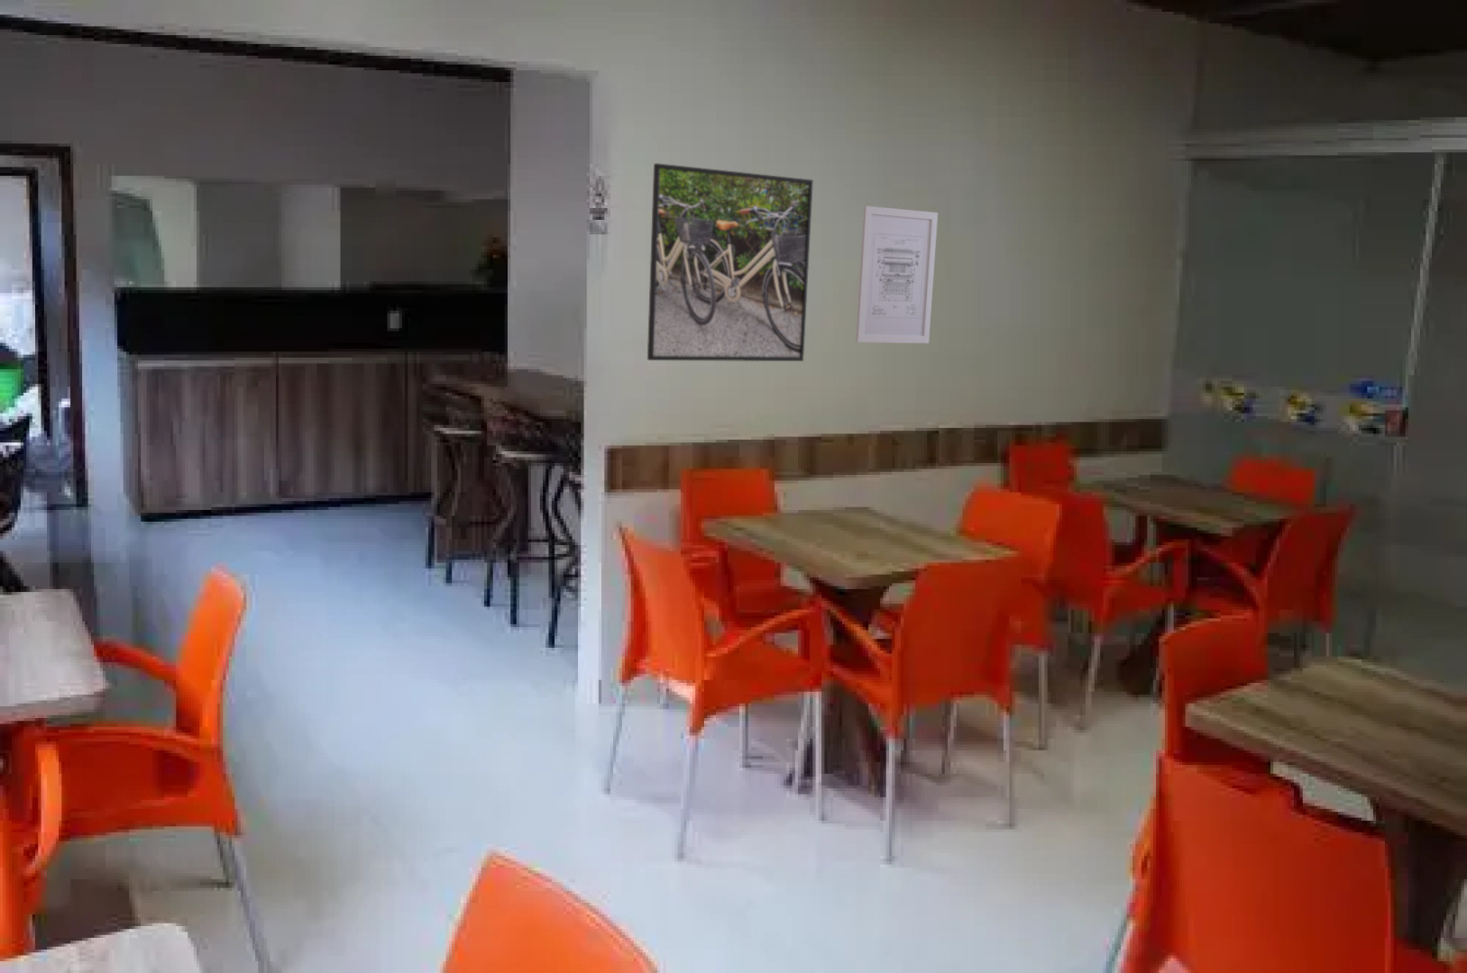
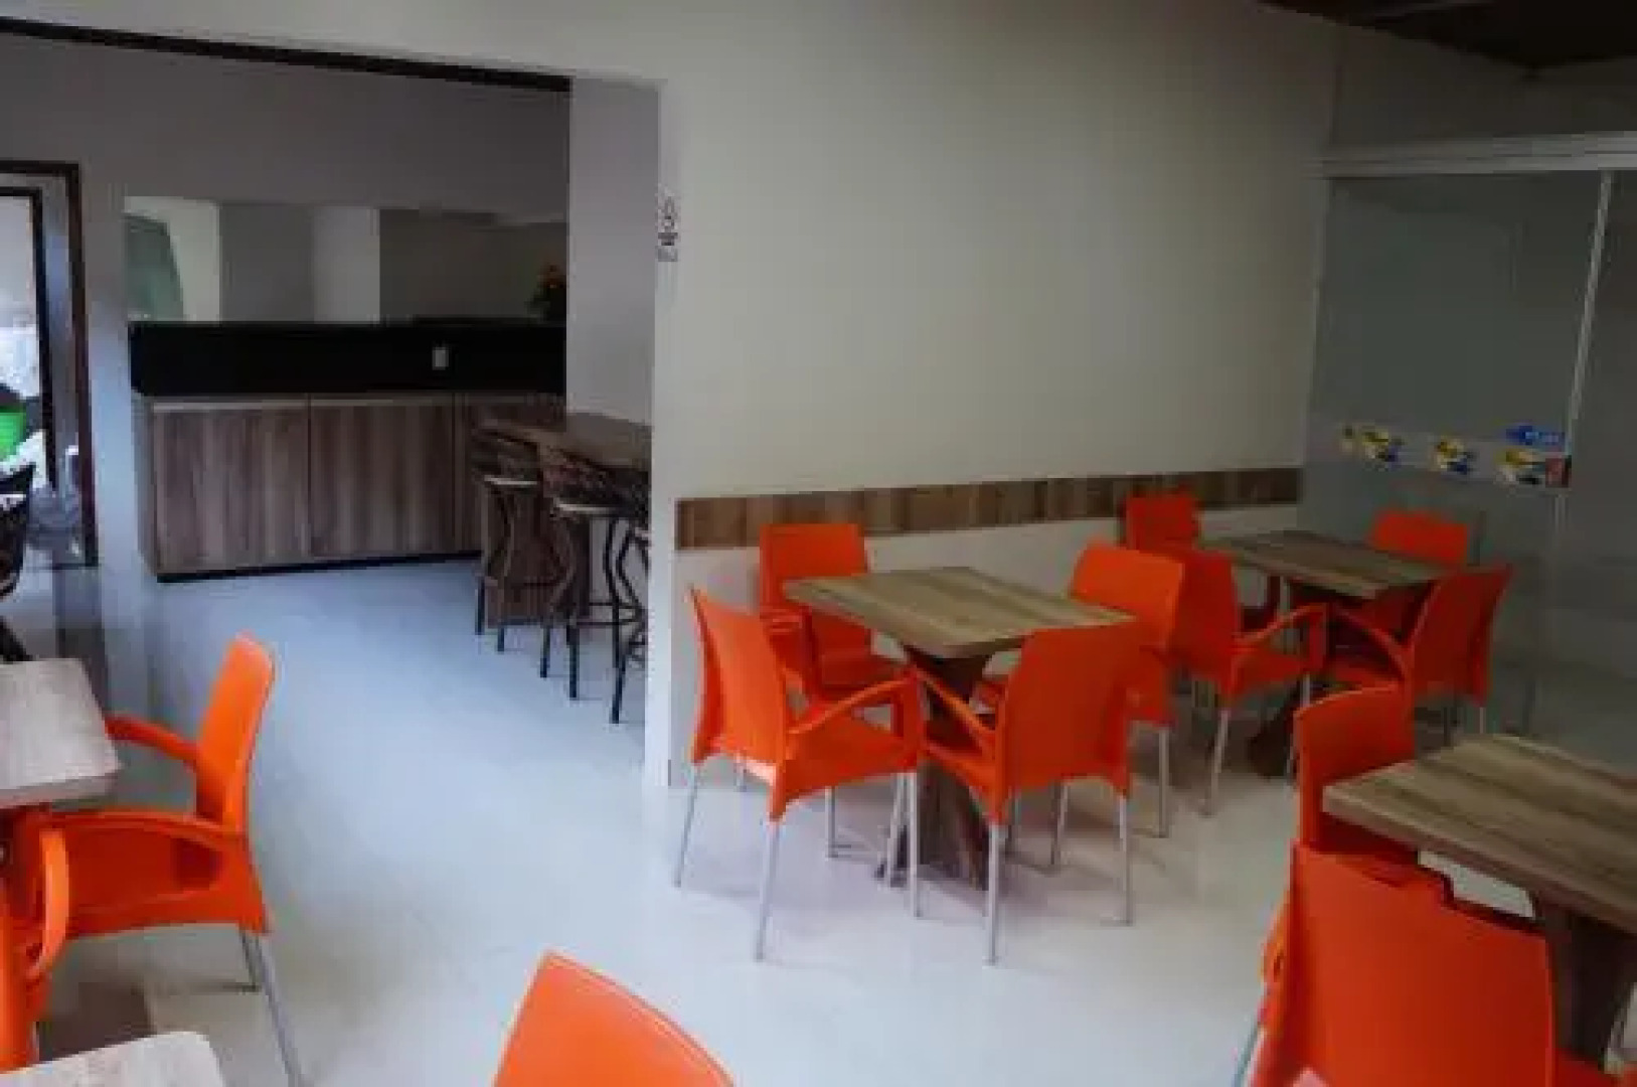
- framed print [647,162,814,363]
- wall art [855,204,939,344]
